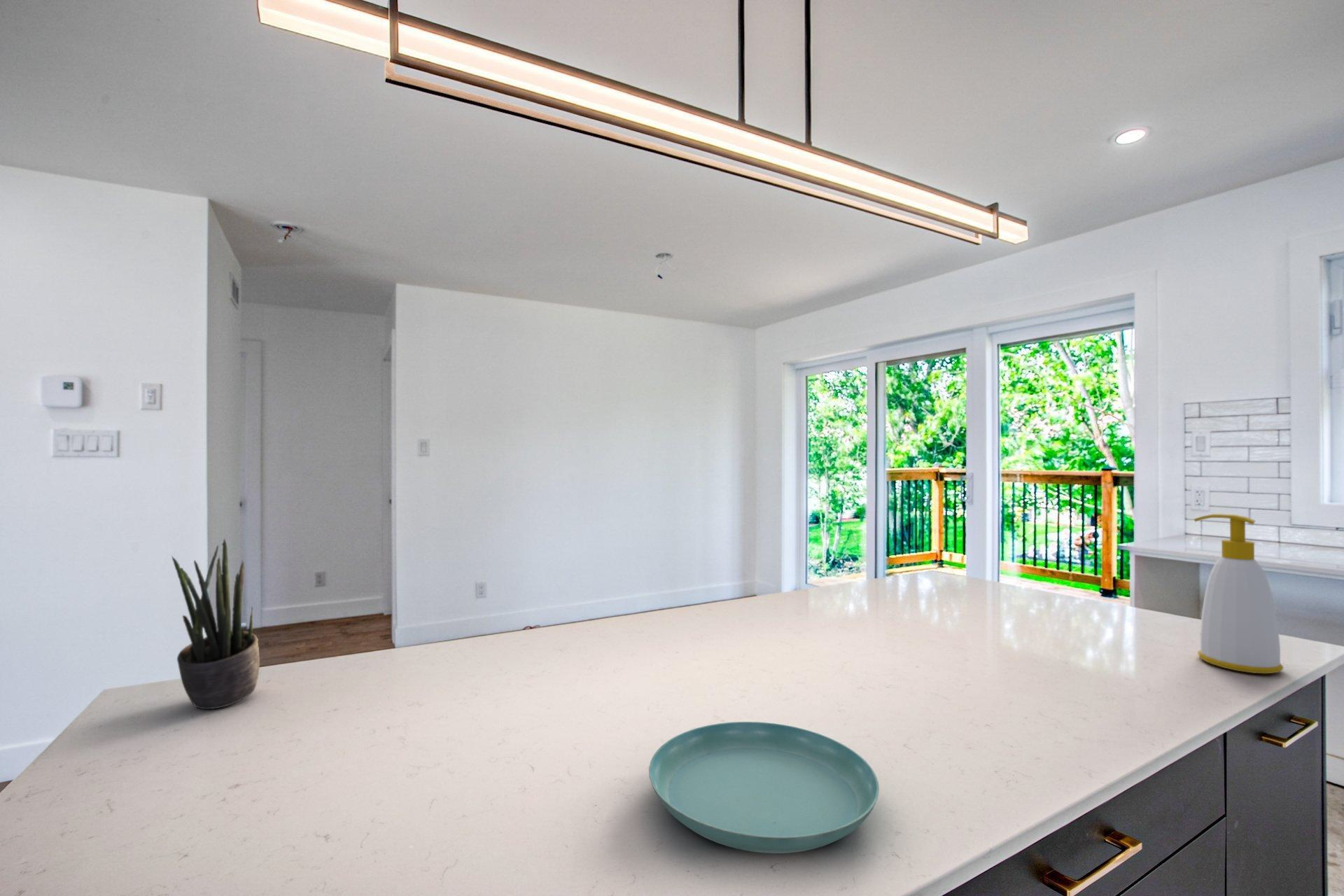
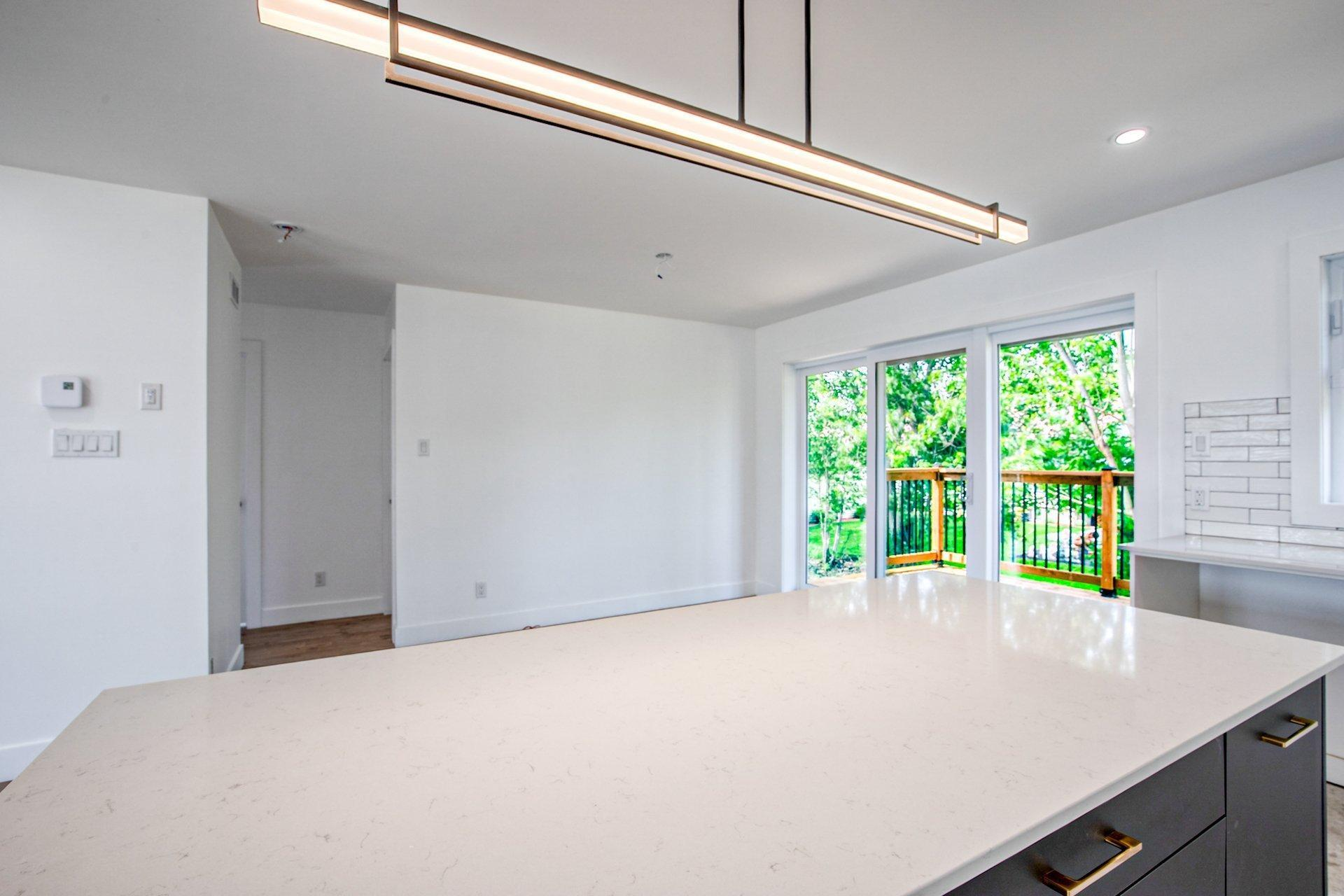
- soap bottle [1193,513,1285,674]
- saucer [648,721,880,854]
- potted plant [171,538,260,710]
